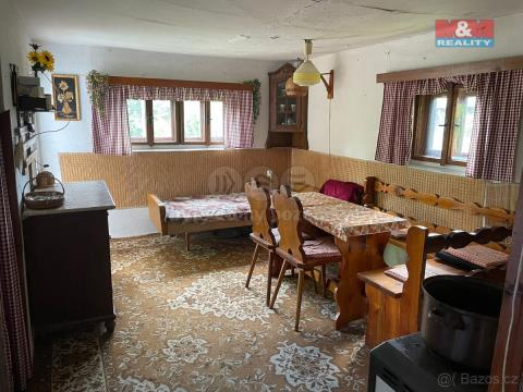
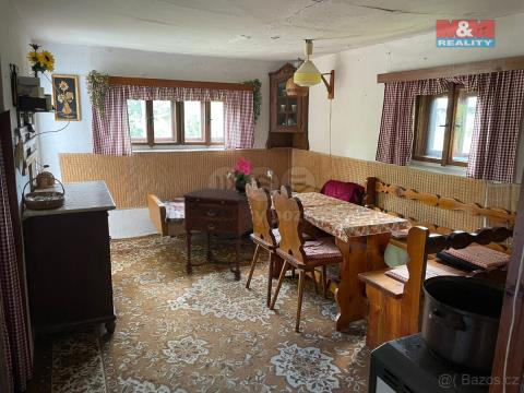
+ side table [182,187,259,282]
+ potted flower [225,156,260,194]
